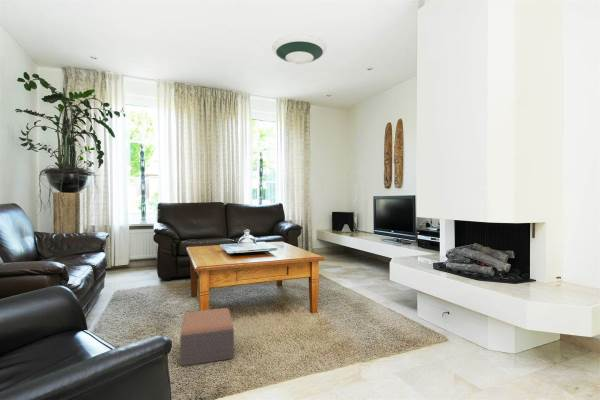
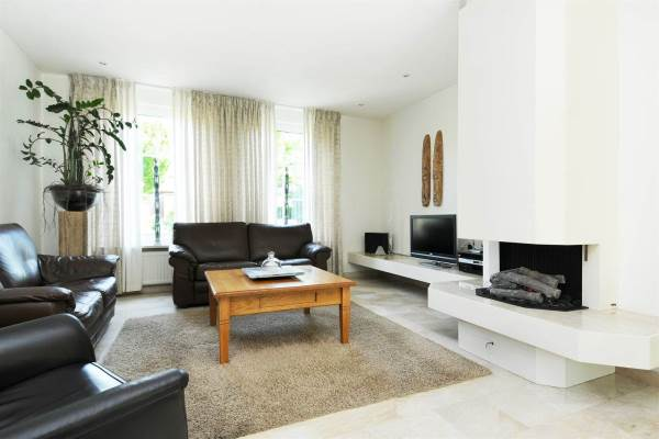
- footstool [179,307,235,367]
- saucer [271,34,328,65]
